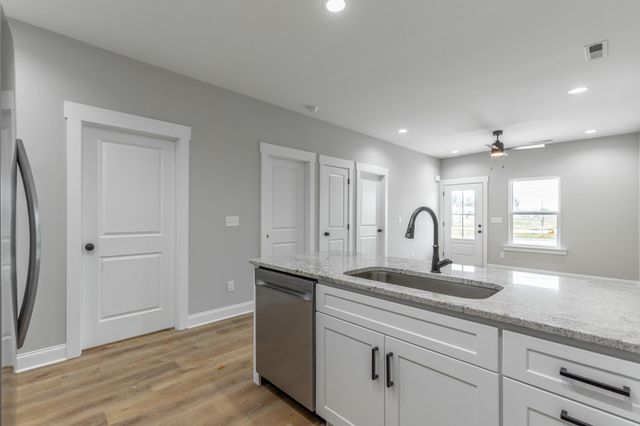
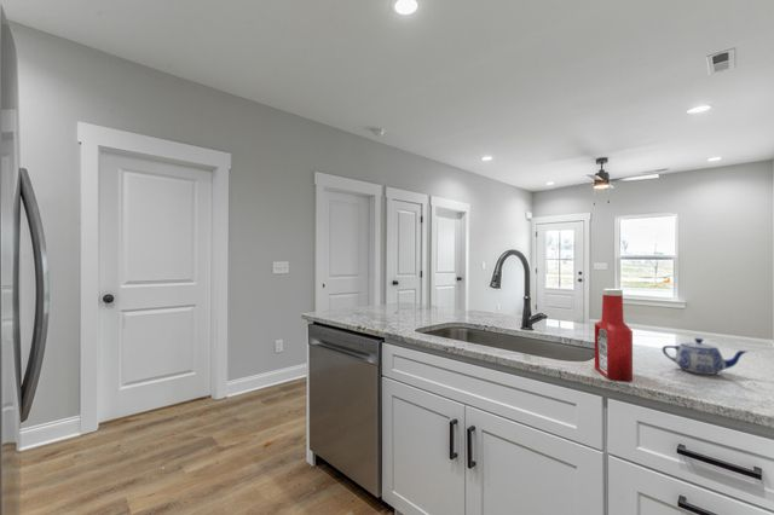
+ teapot [662,337,749,376]
+ soap bottle [594,288,634,383]
